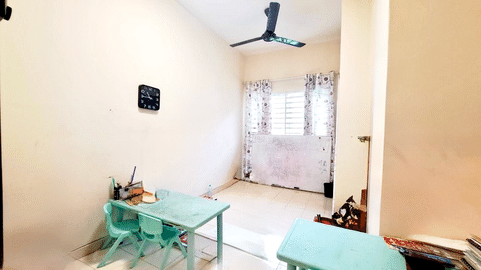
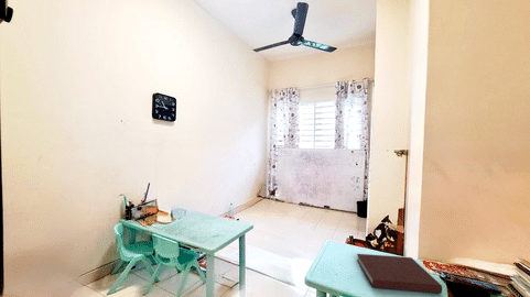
+ notebook [356,253,443,295]
